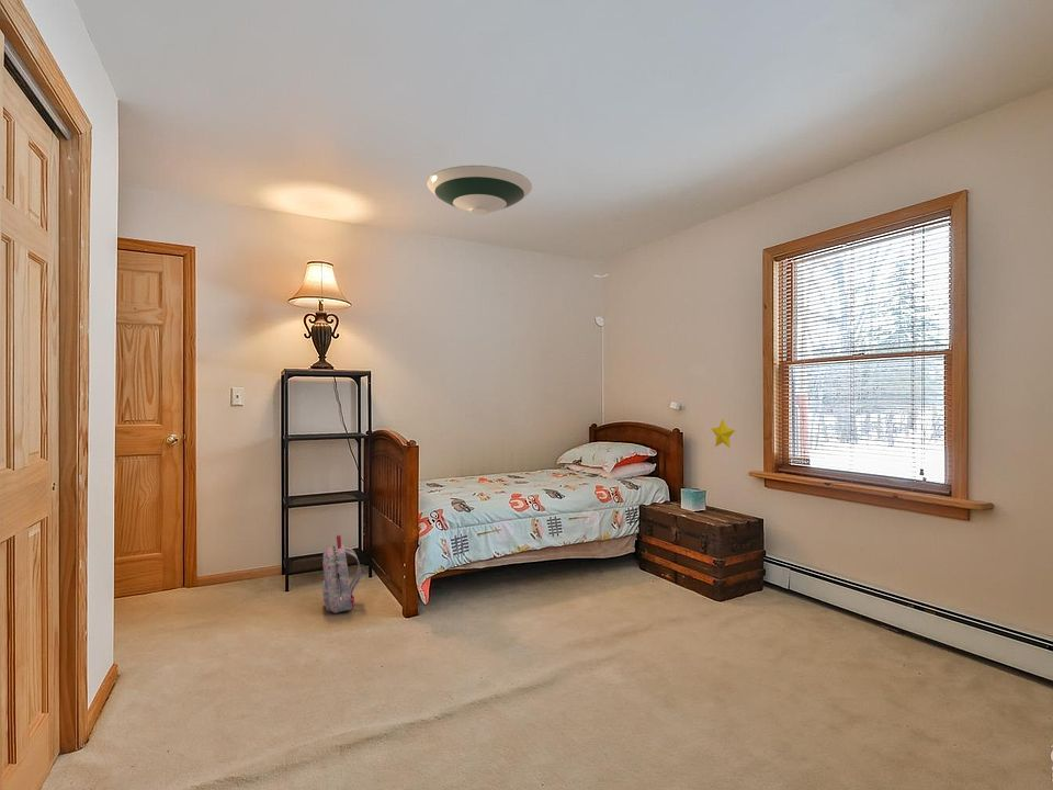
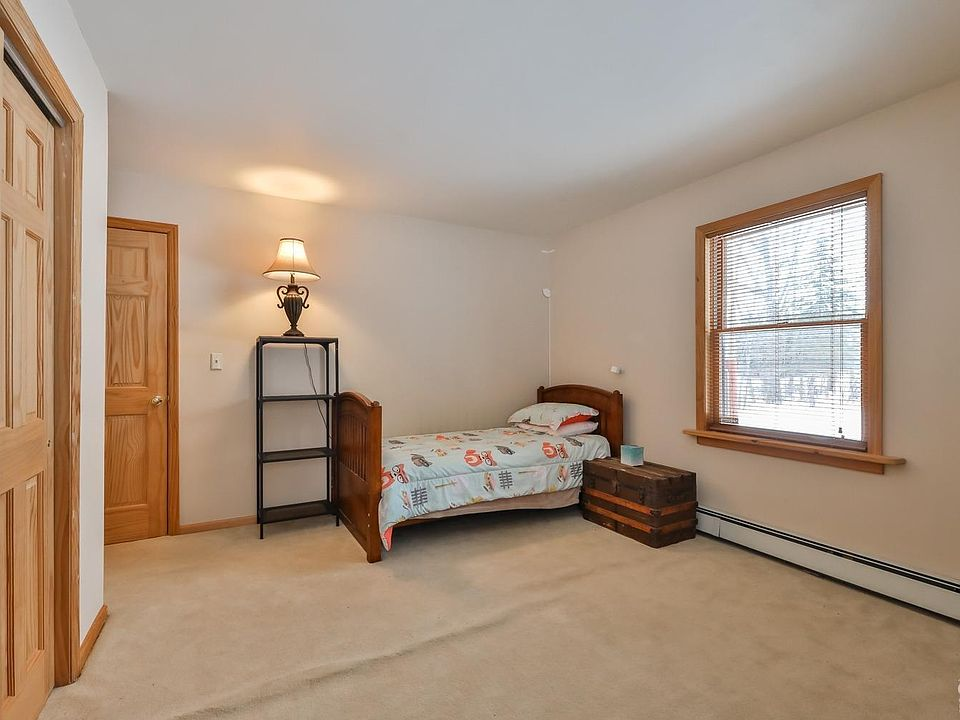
- decorative star [710,418,736,449]
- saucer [426,165,533,216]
- backpack [321,534,362,614]
